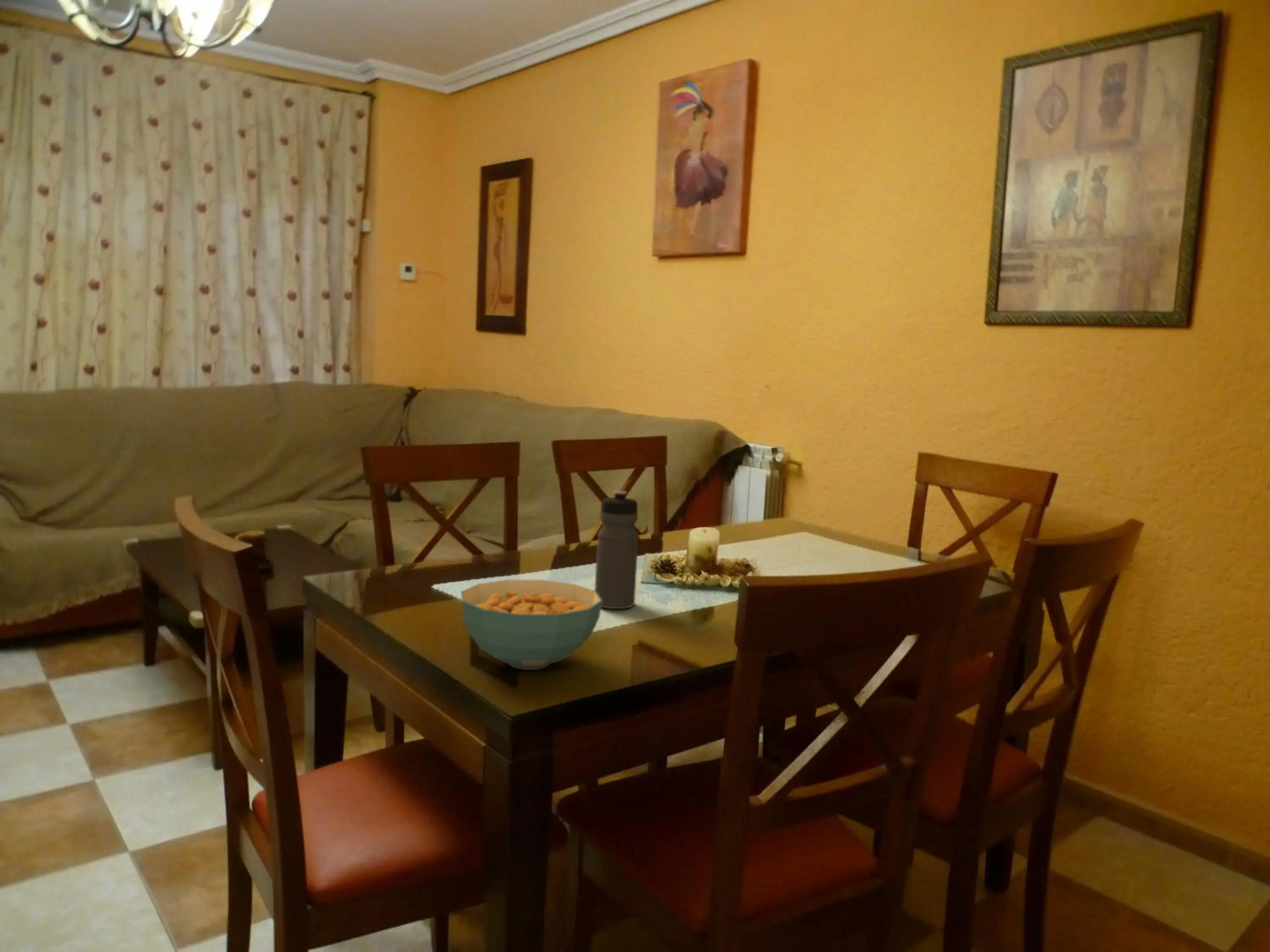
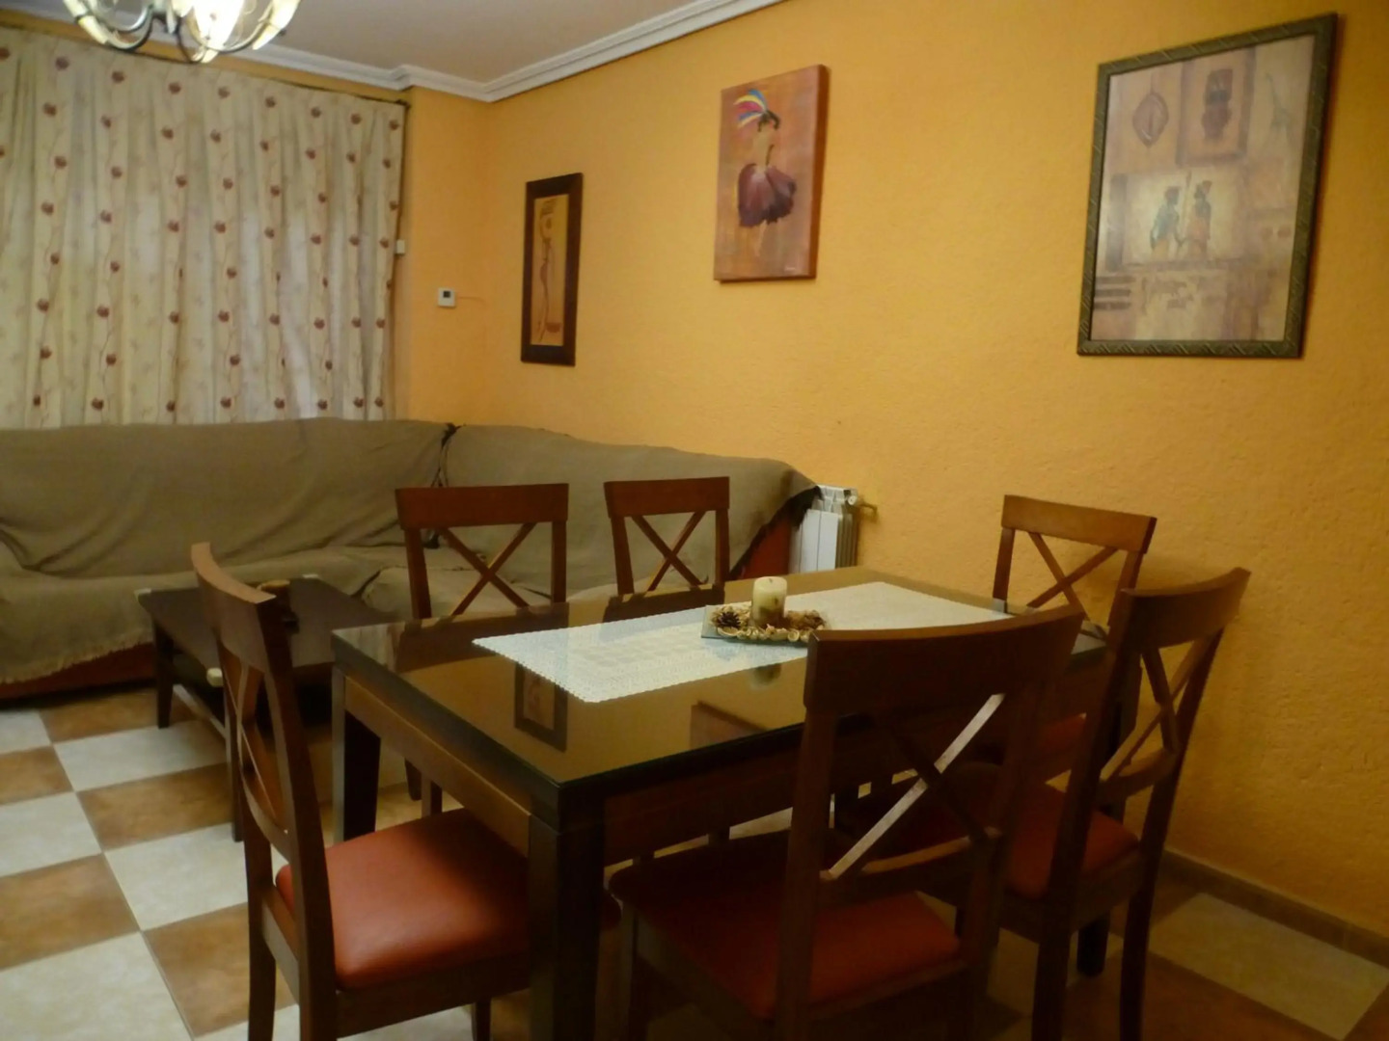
- cereal bowl [460,579,602,671]
- water bottle [594,489,639,610]
